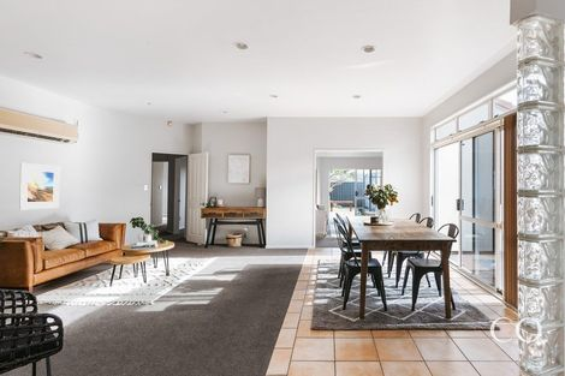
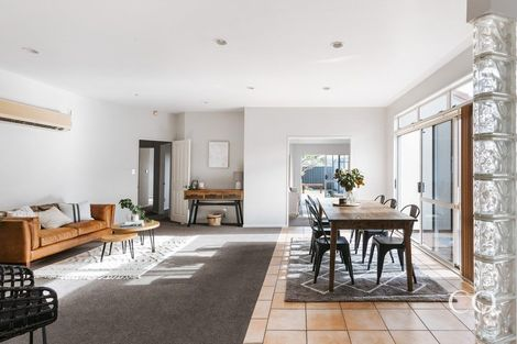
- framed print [18,162,60,211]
